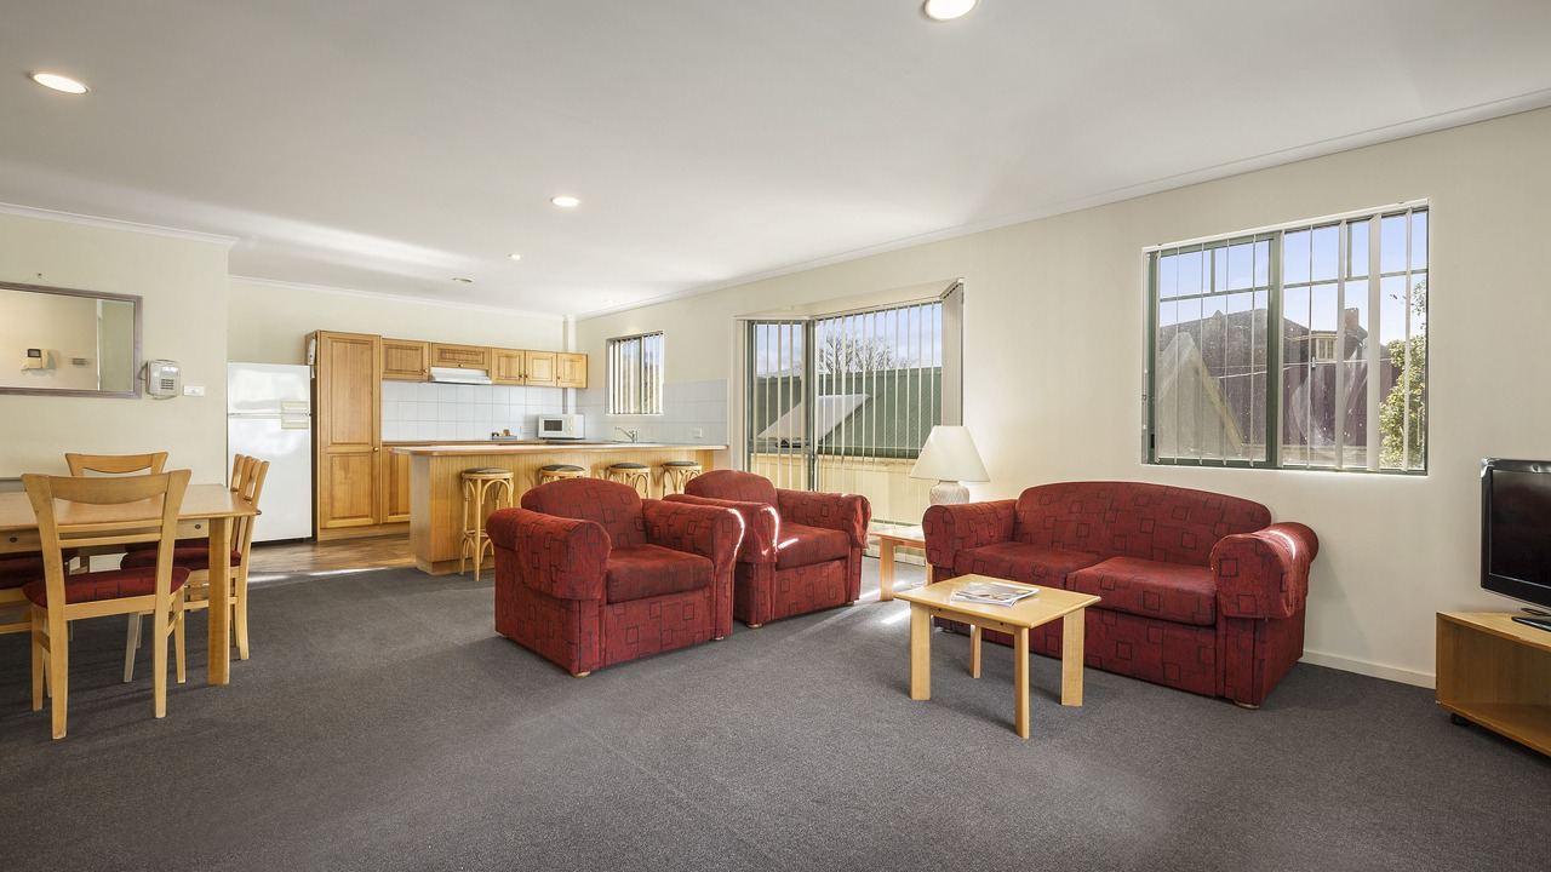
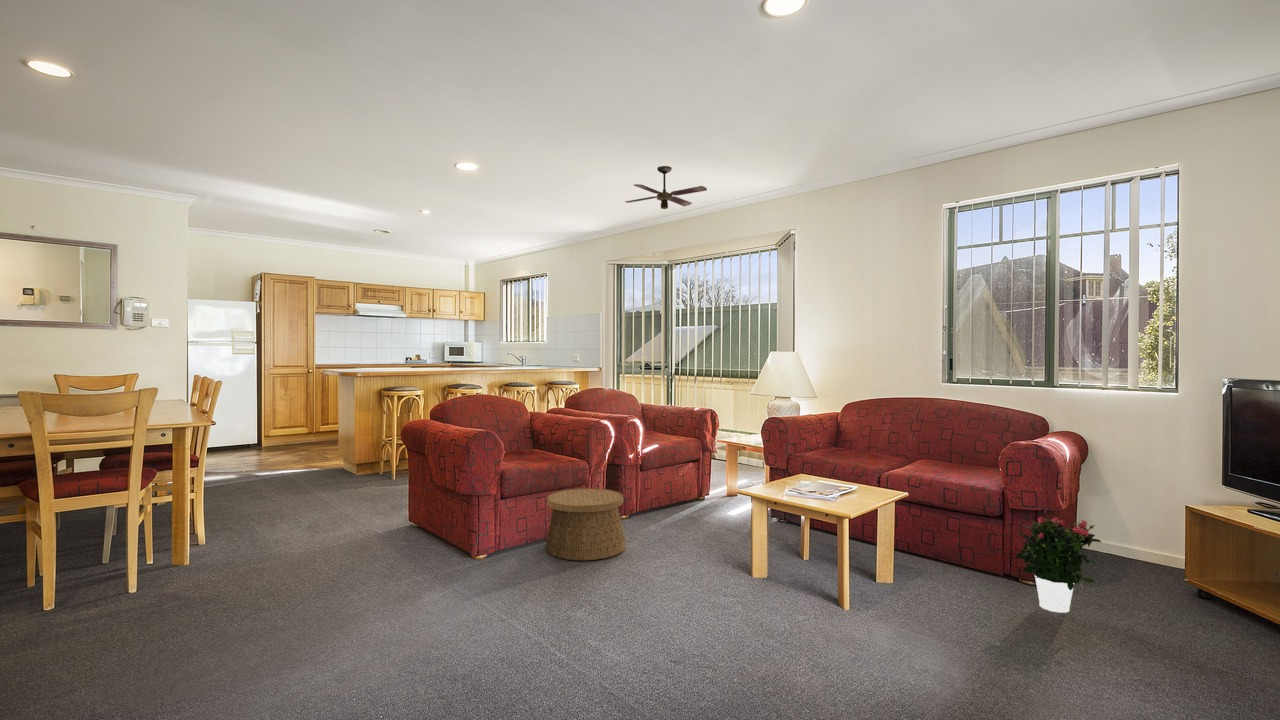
+ basket [545,487,626,562]
+ ceiling fan [624,165,708,210]
+ potted flower [1014,516,1102,614]
